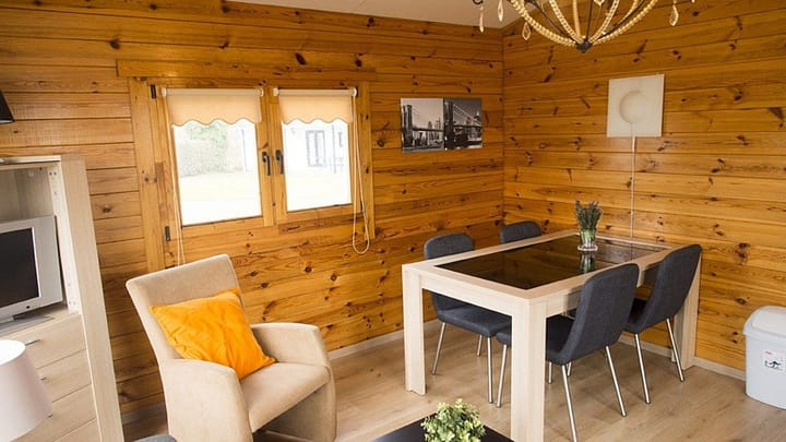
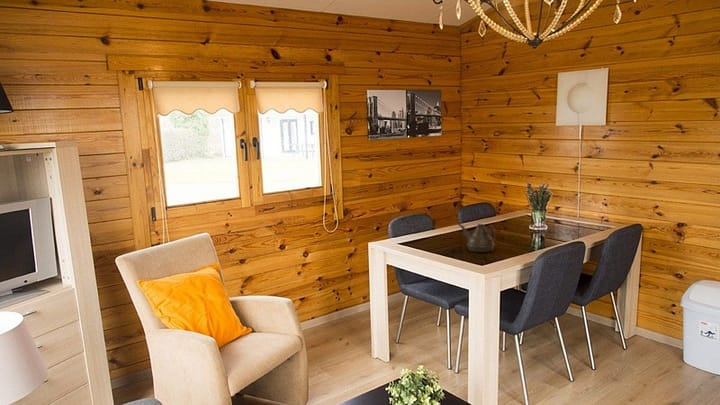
+ teapot [457,223,496,253]
